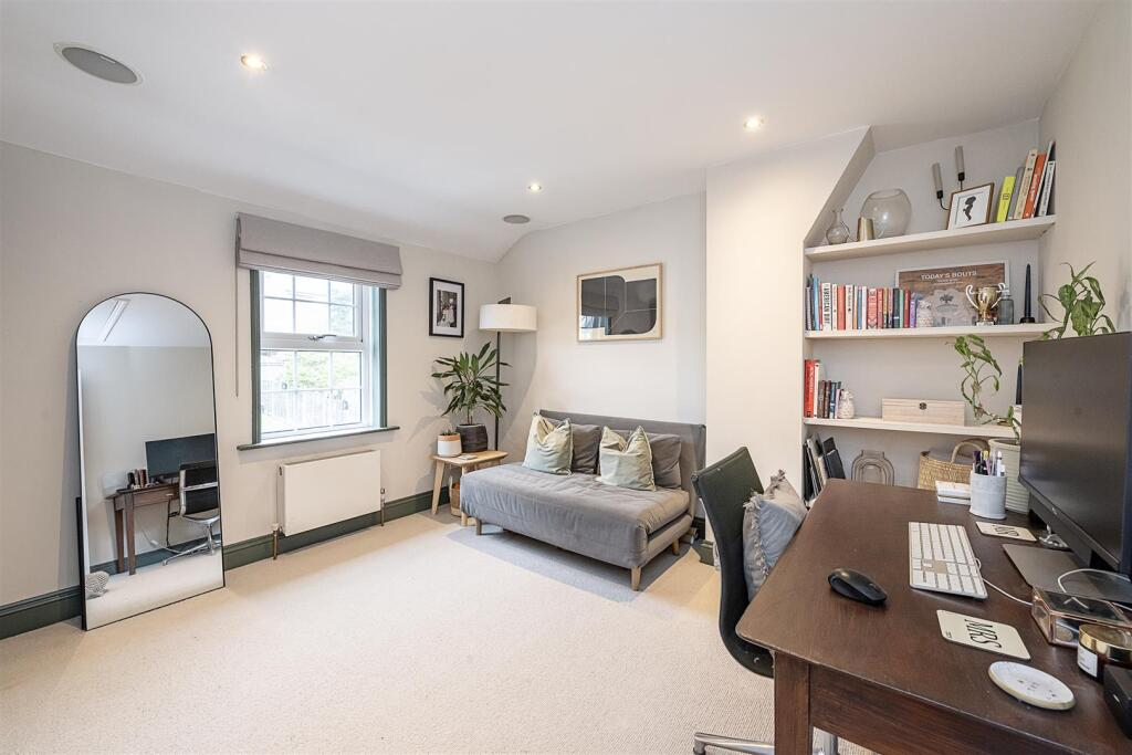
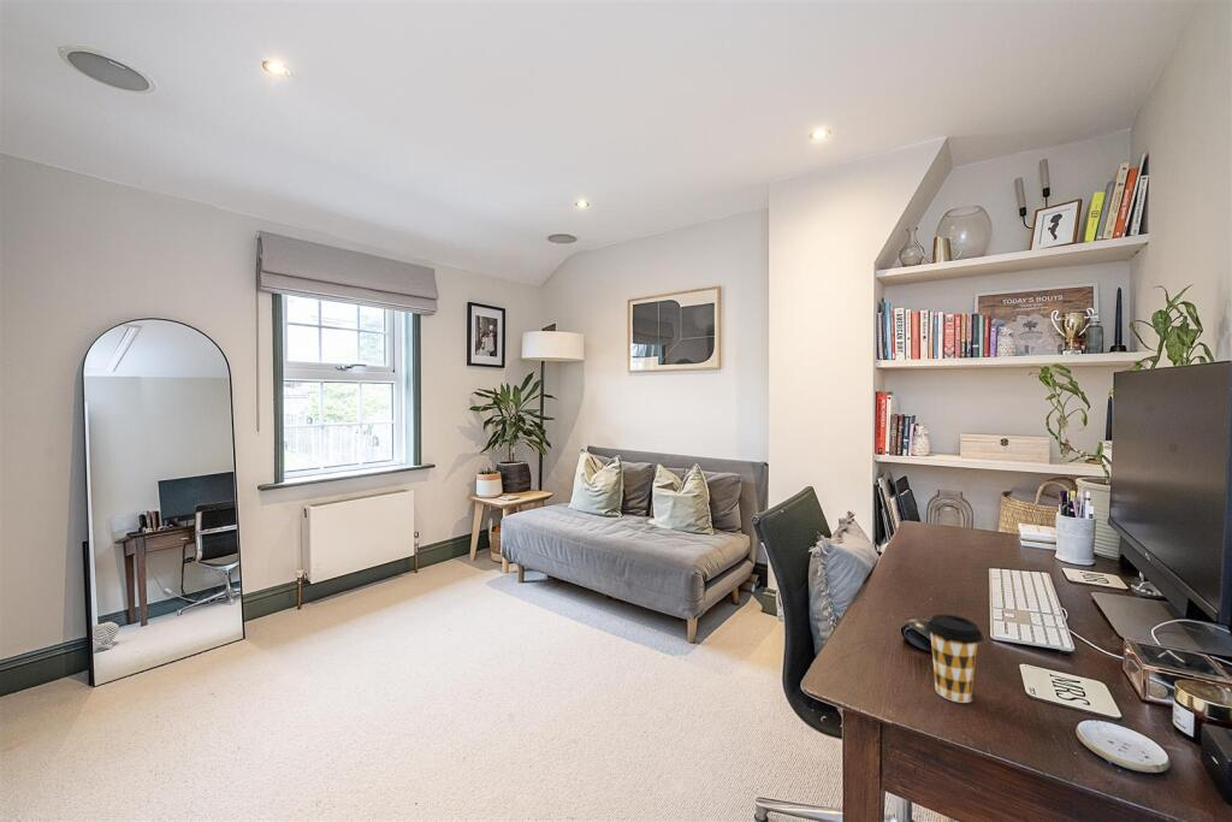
+ coffee cup [926,614,984,704]
